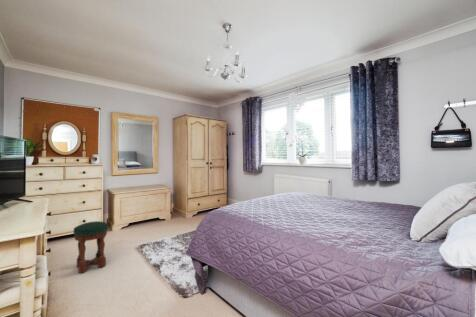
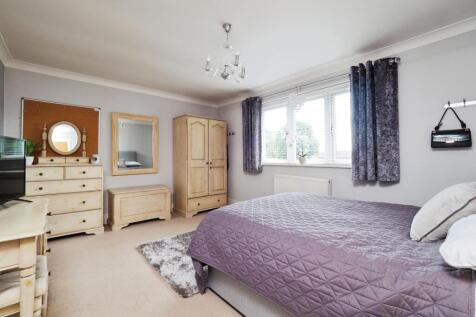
- stool [73,220,109,274]
